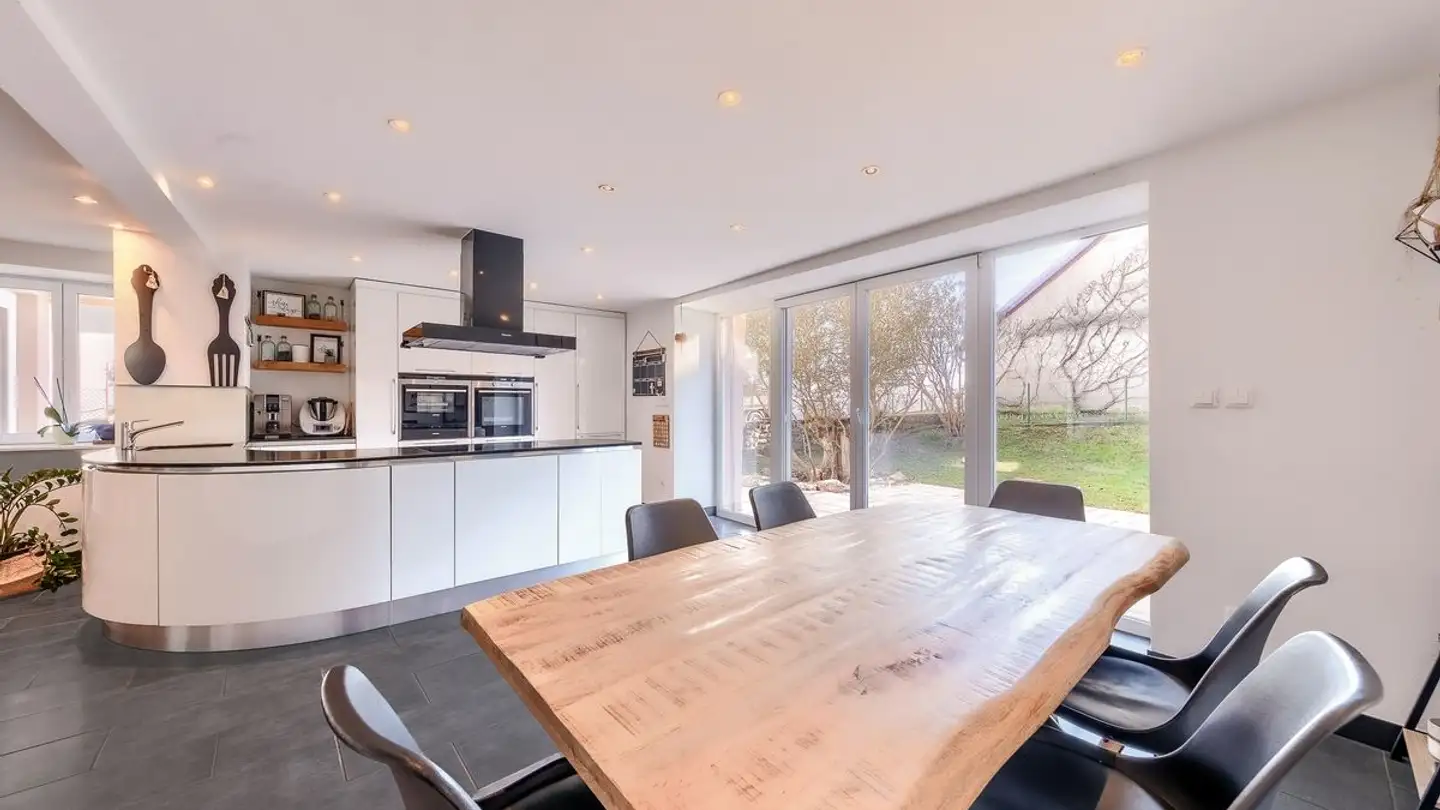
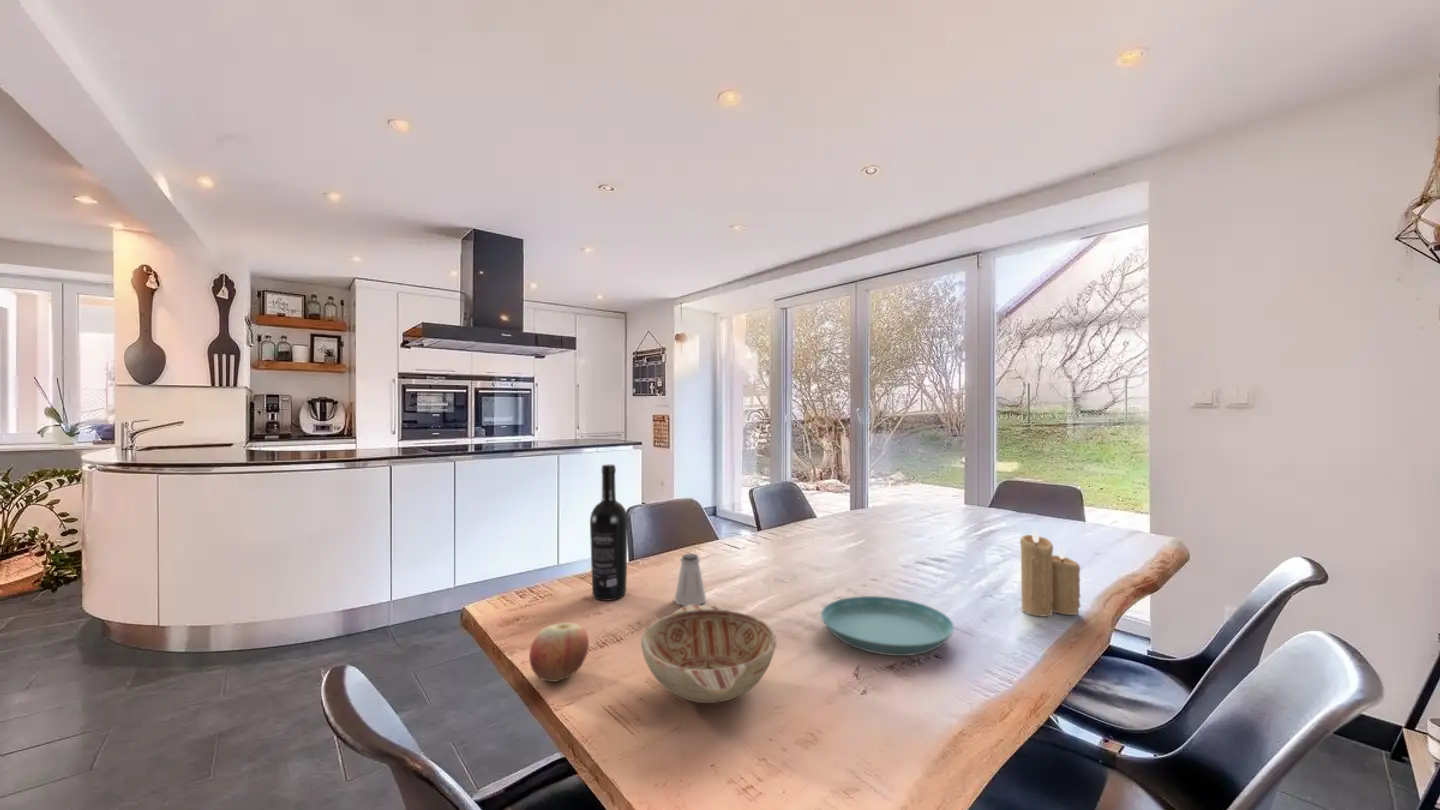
+ wine bottle [589,464,629,602]
+ candle [1019,527,1081,618]
+ decorative bowl [640,604,778,704]
+ saucer [820,595,955,657]
+ apple [528,622,590,683]
+ saltshaker [673,553,708,607]
